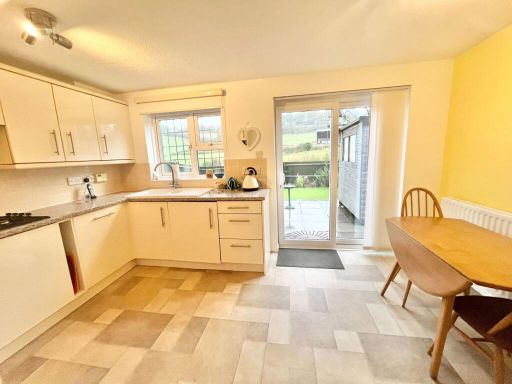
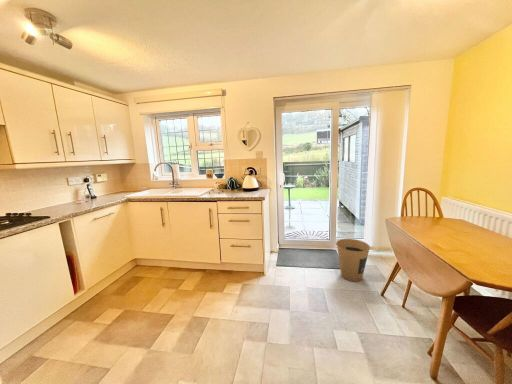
+ trash can [336,238,371,283]
